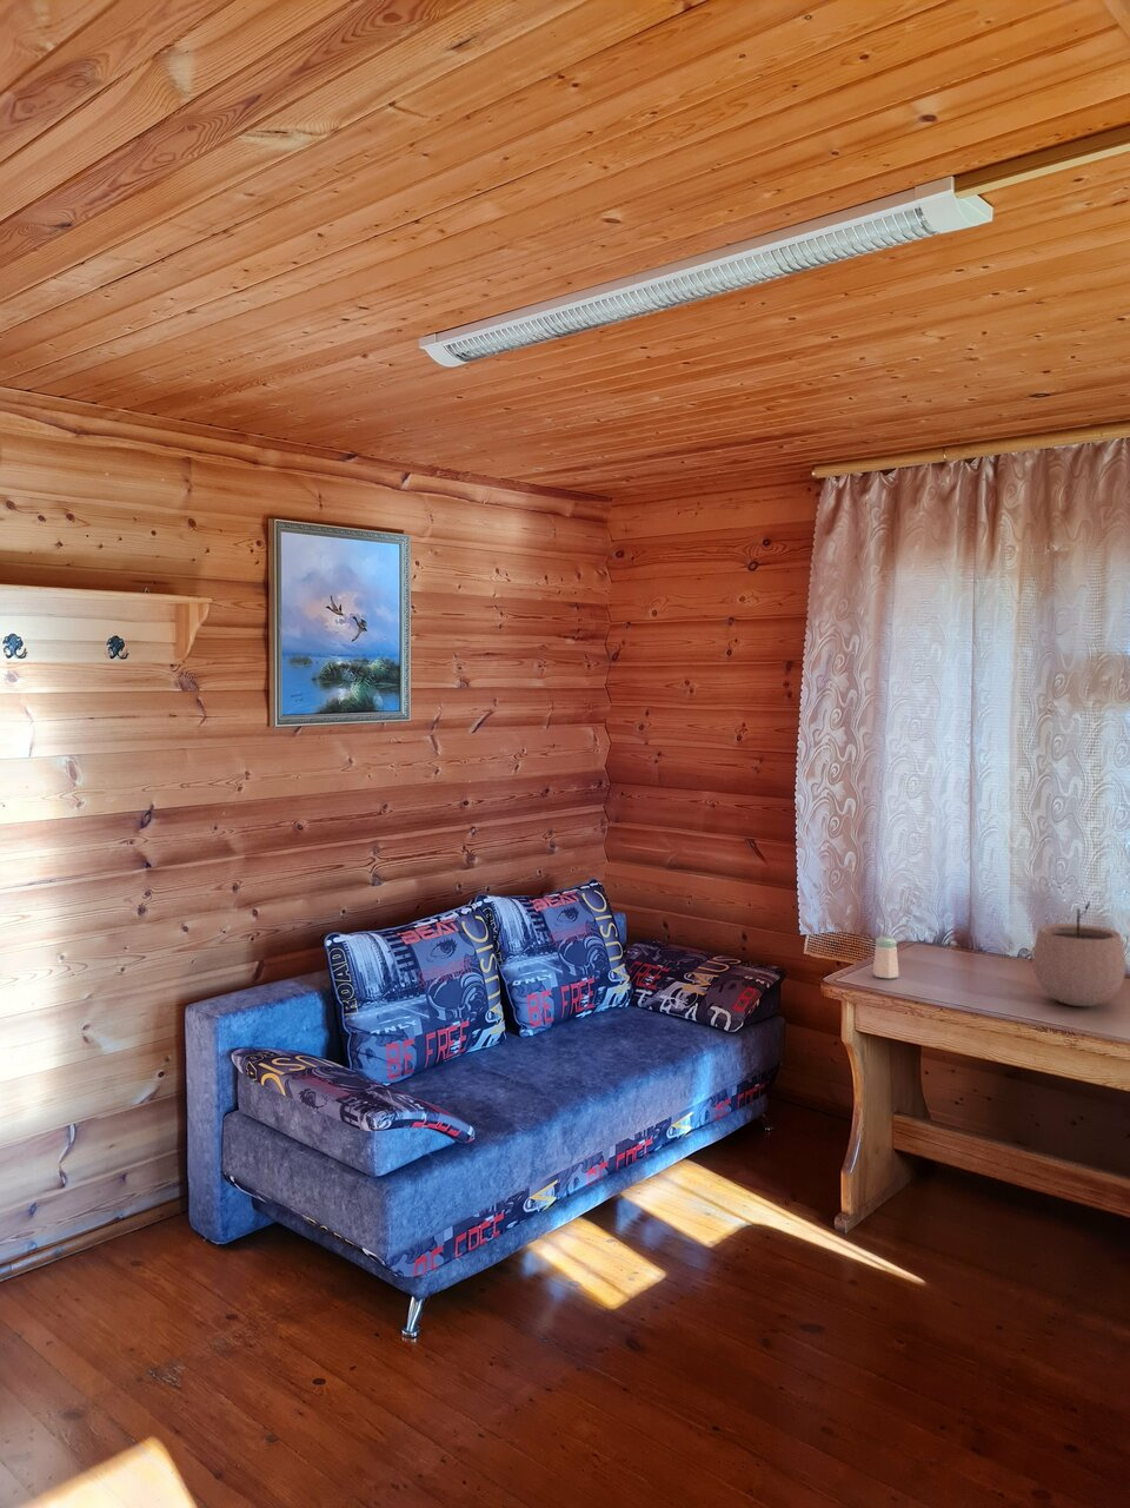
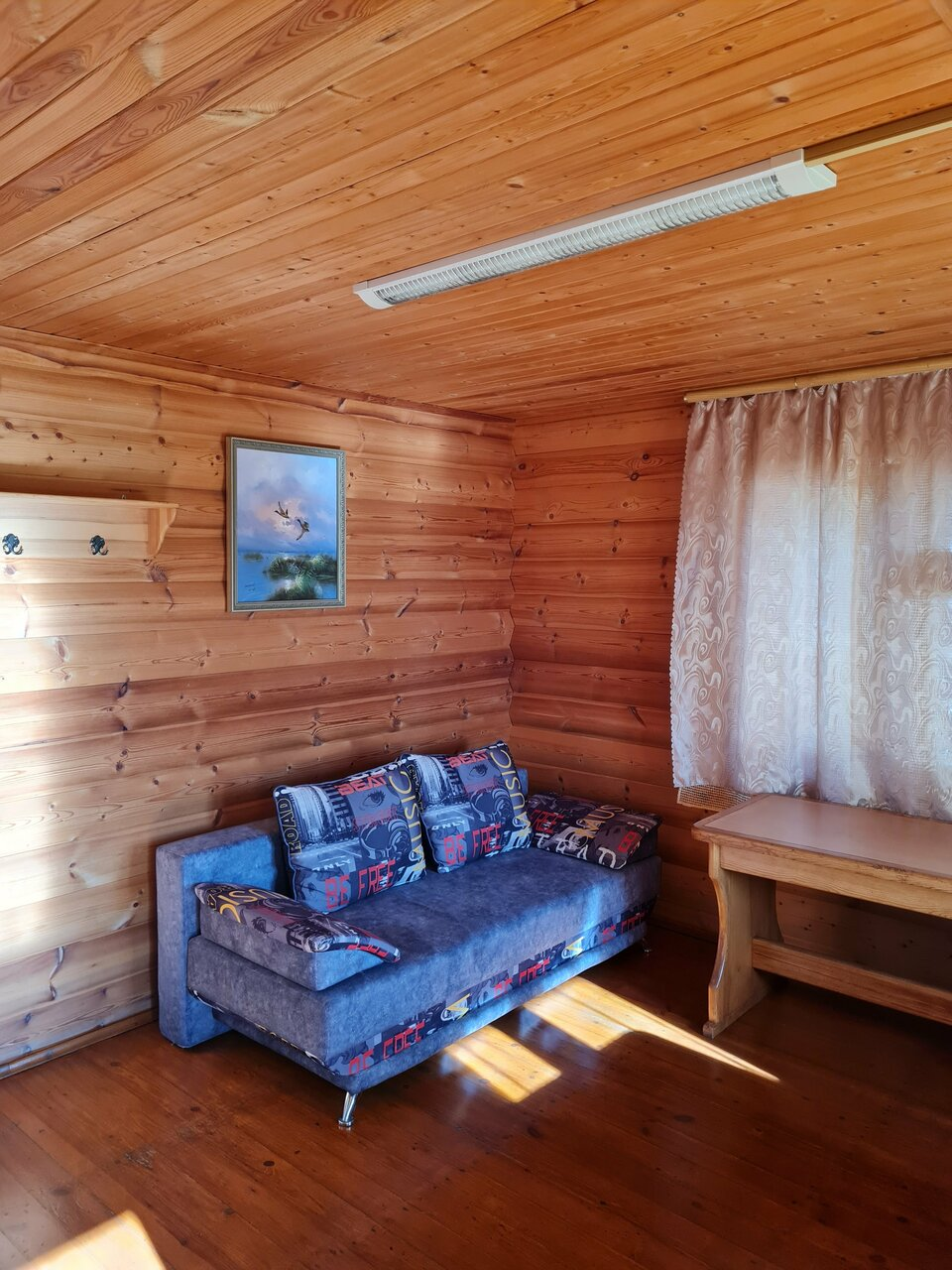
- plant pot [1033,900,1126,1007]
- salt shaker [872,936,900,980]
